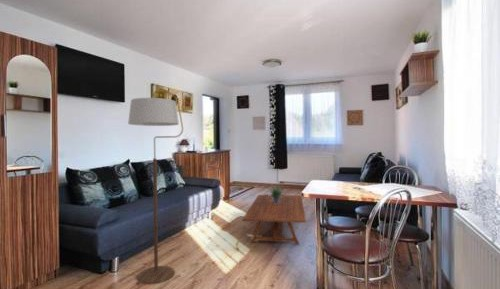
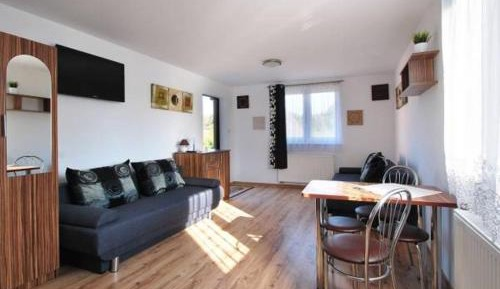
- coffee table [241,194,307,246]
- floor lamp [127,90,184,285]
- potted plant [264,181,287,204]
